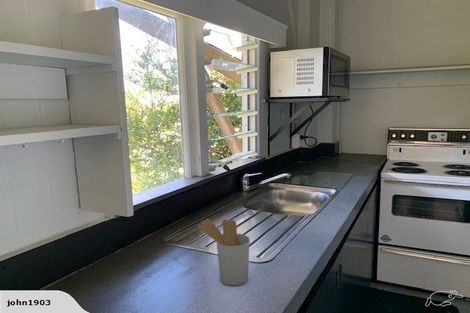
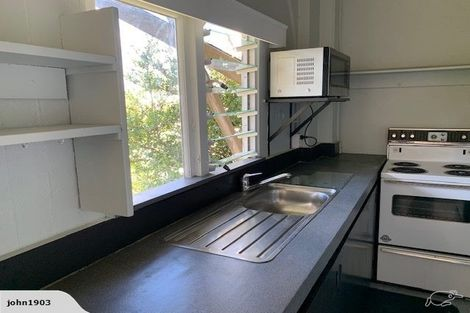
- utensil holder [197,218,251,287]
